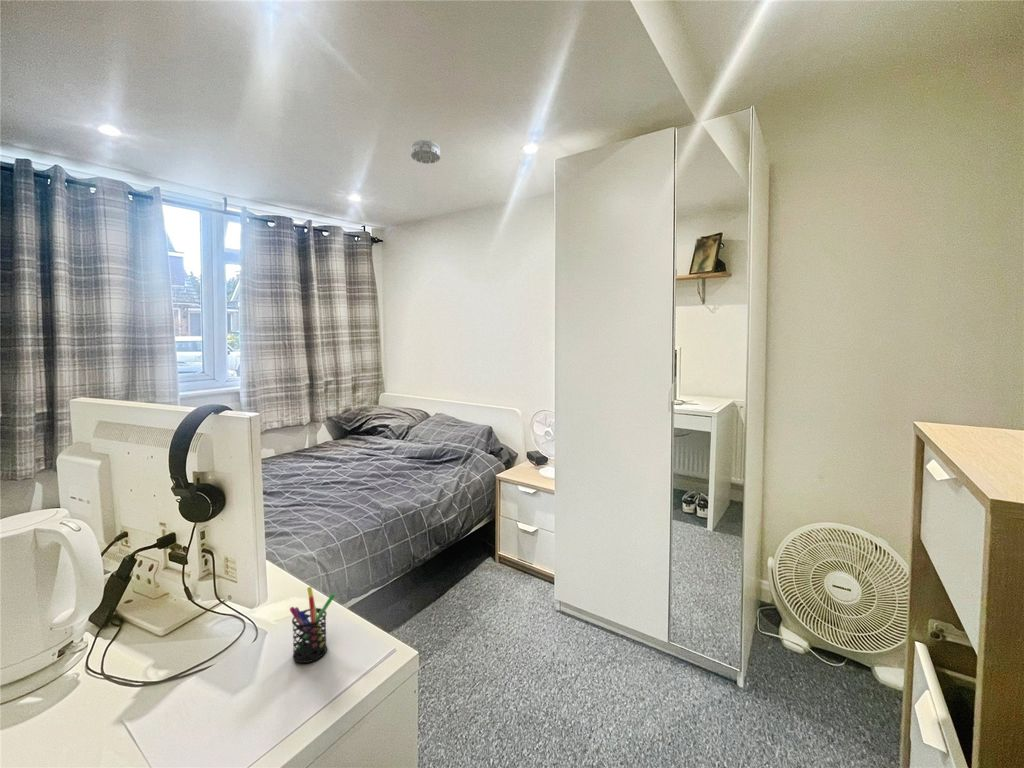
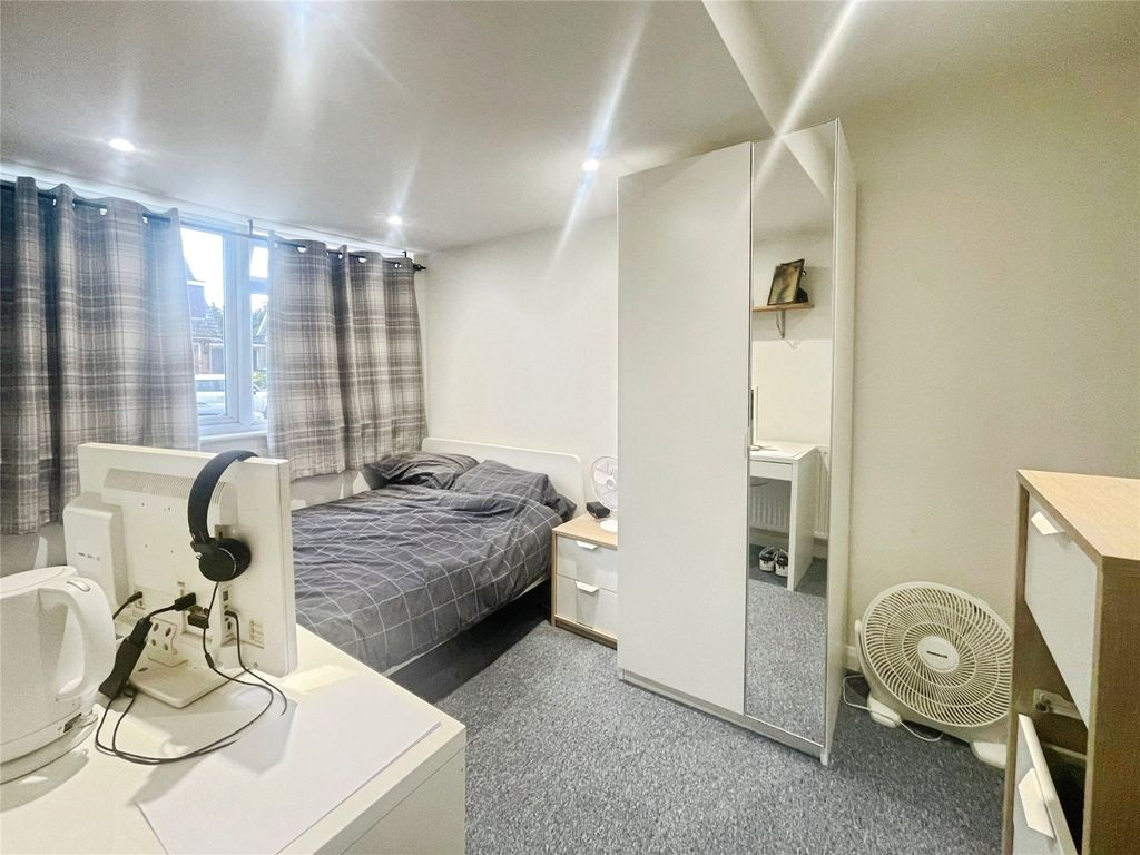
- smoke detector [410,139,441,165]
- pen holder [289,586,336,664]
